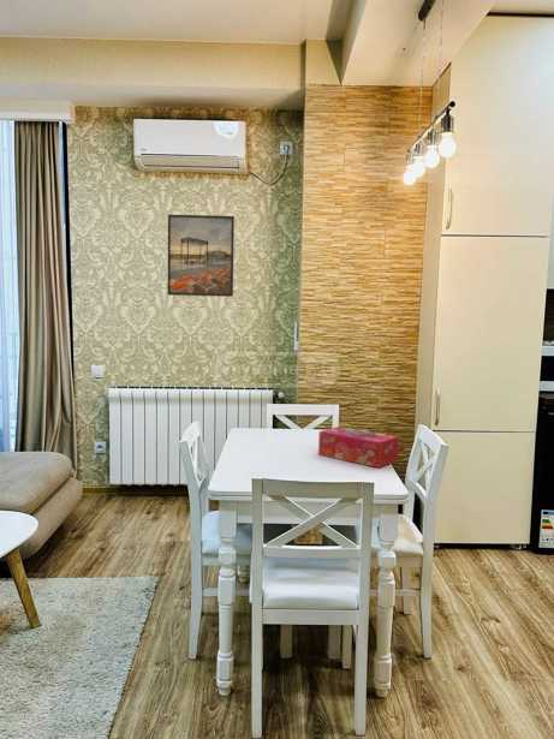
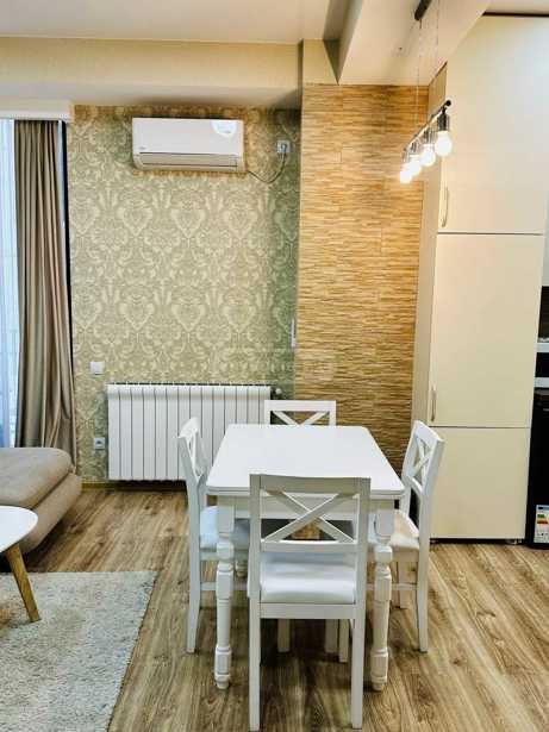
- tissue box [317,425,400,469]
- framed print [166,214,236,298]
